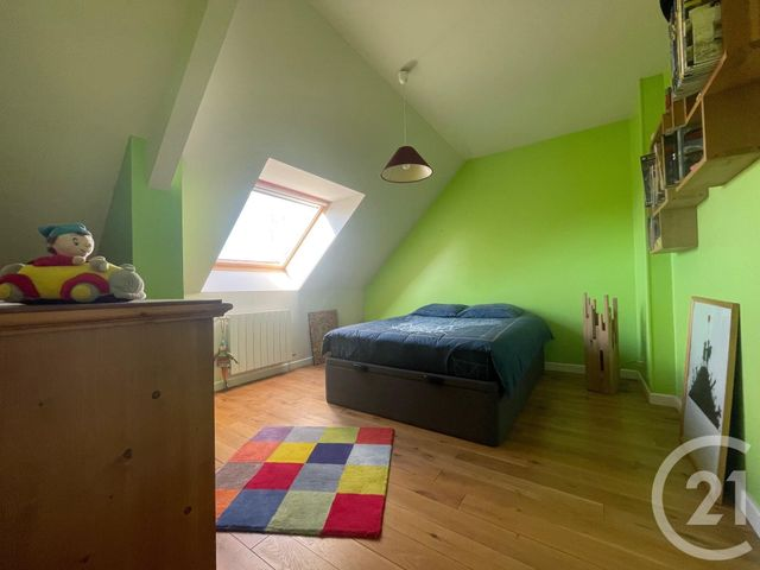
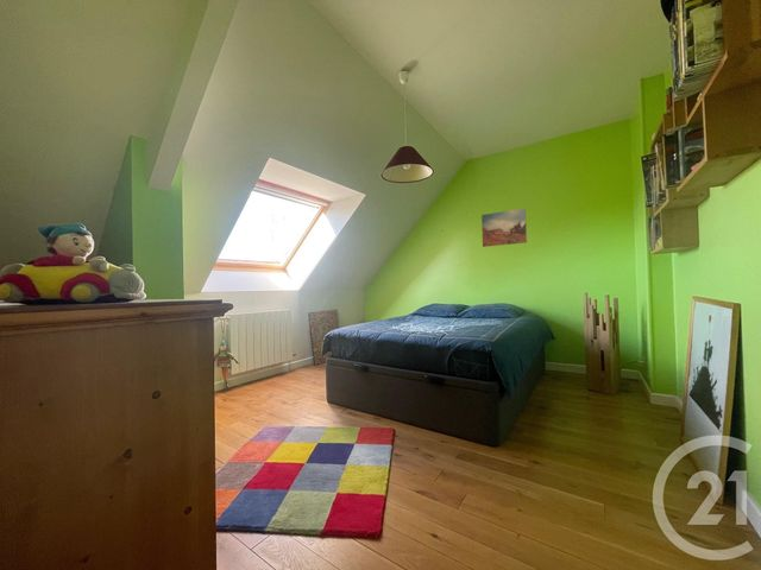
+ wall art [480,207,528,248]
